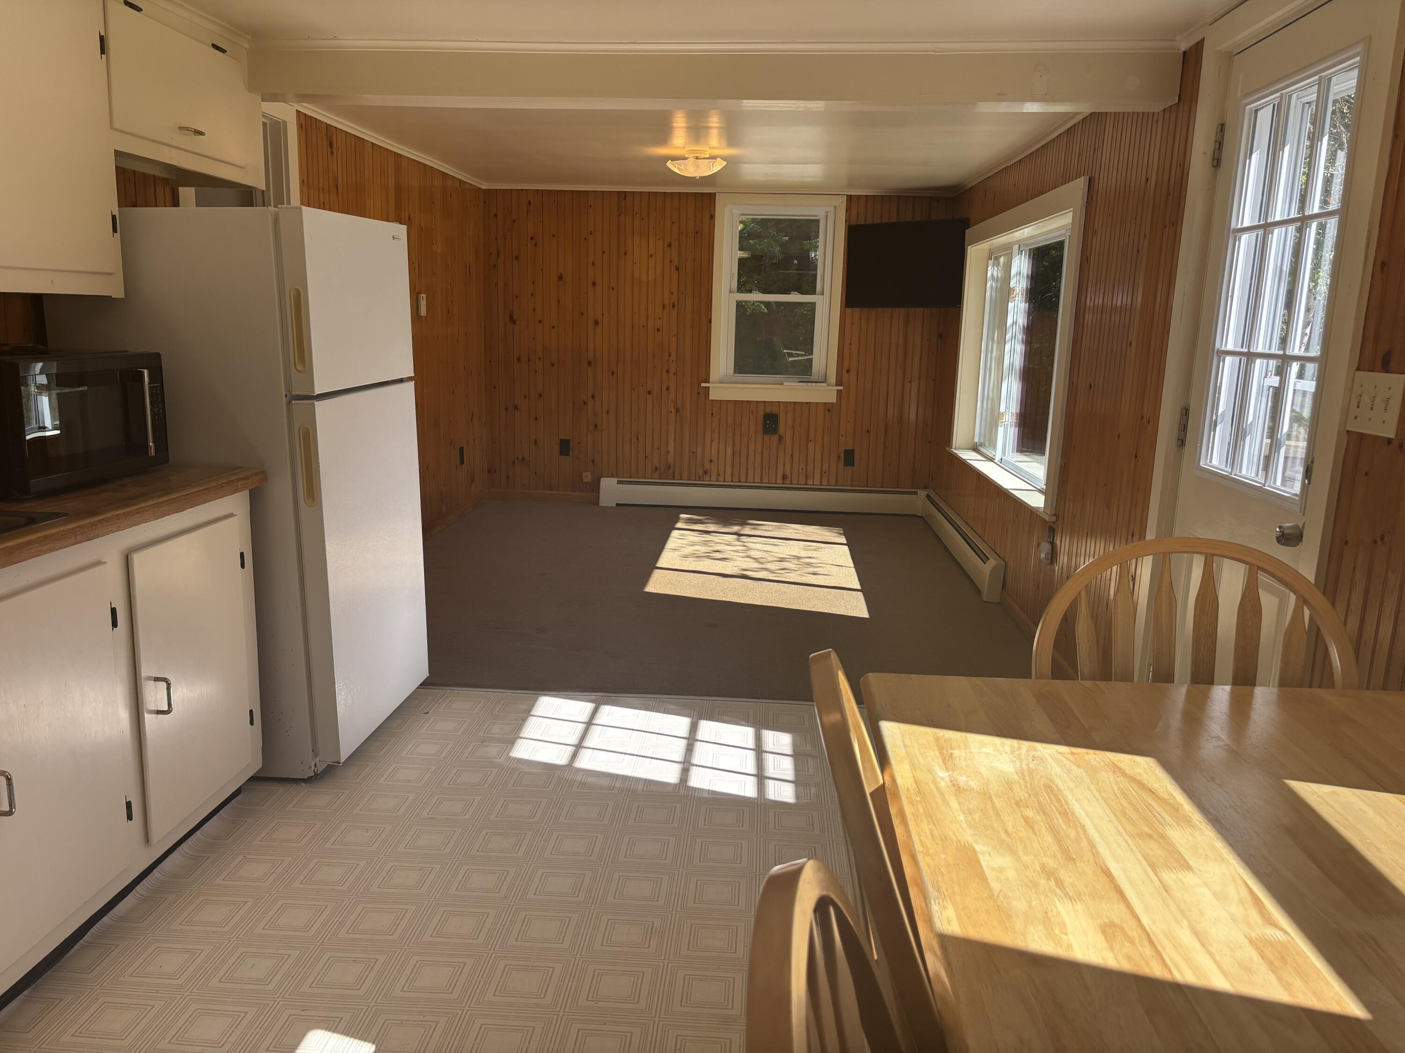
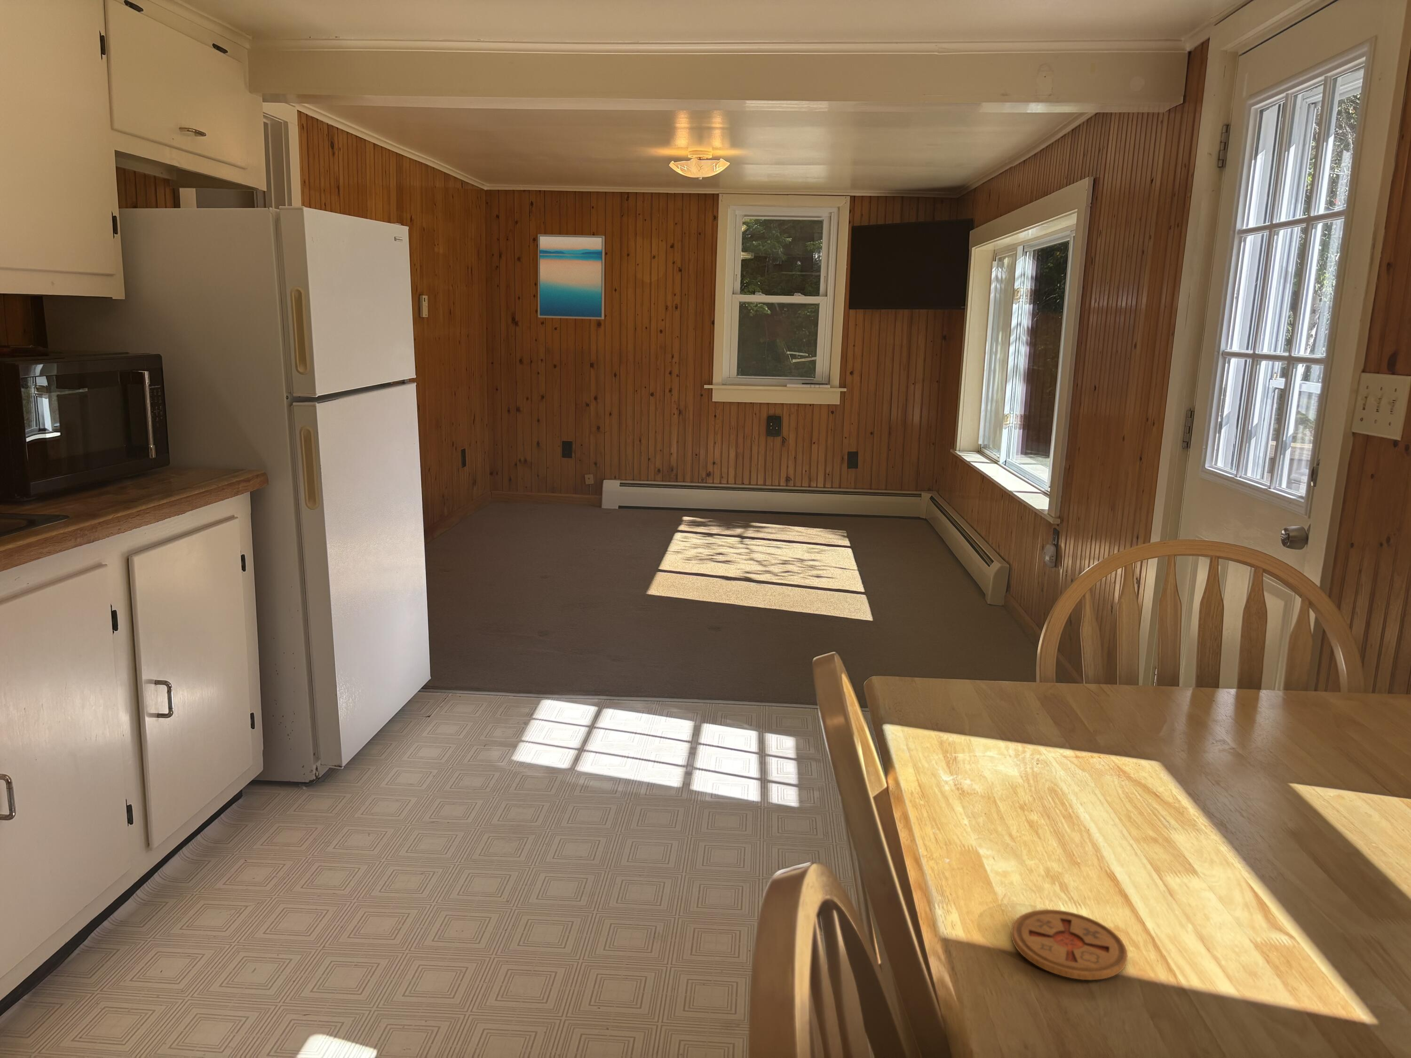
+ wall art [538,233,604,320]
+ coaster [1011,909,1128,980]
